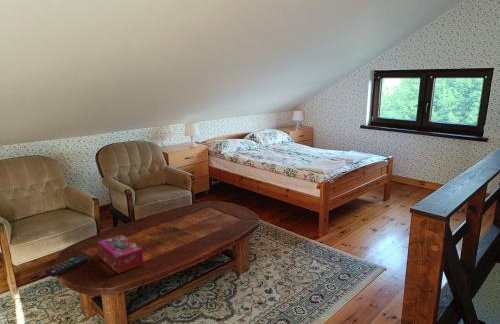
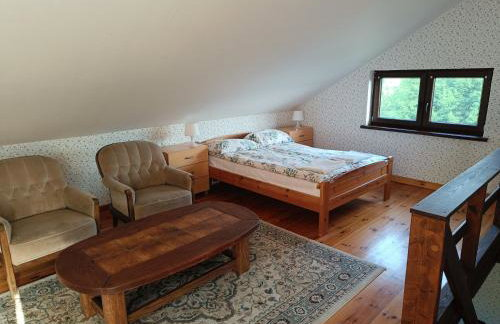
- tissue box [96,234,144,274]
- remote control [44,254,89,278]
